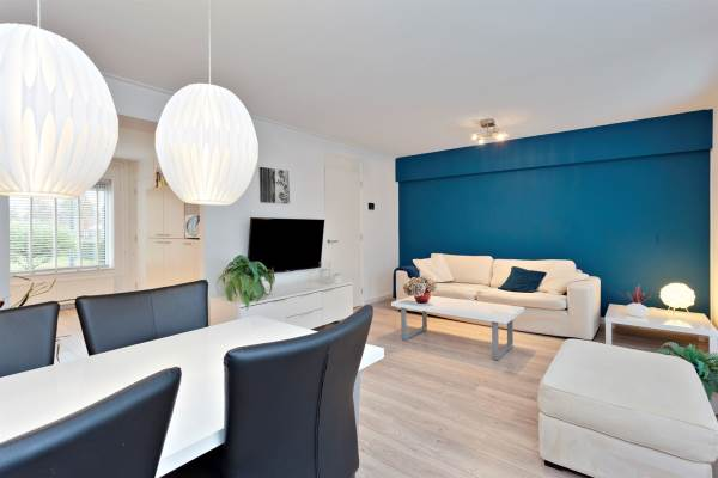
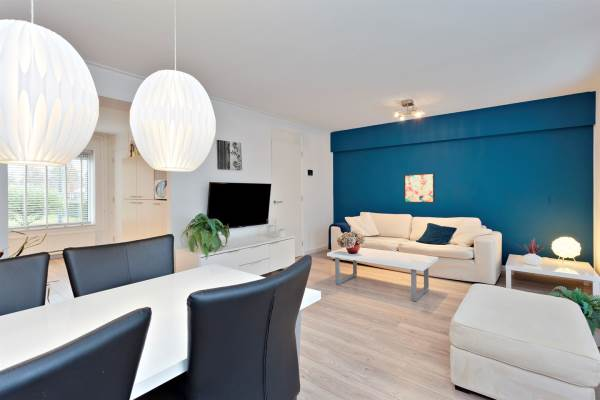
+ wall art [403,172,436,204]
